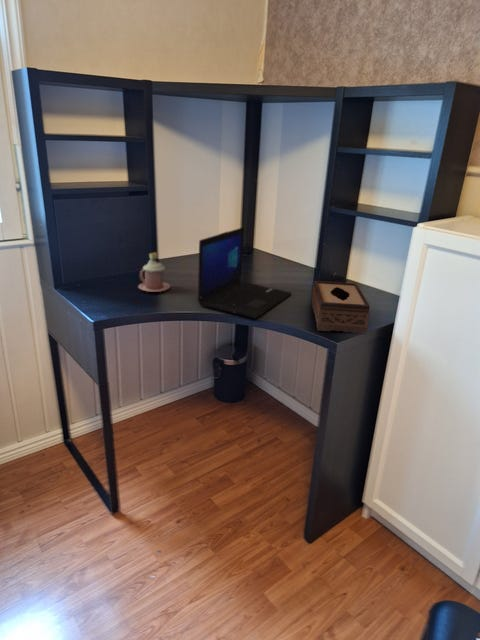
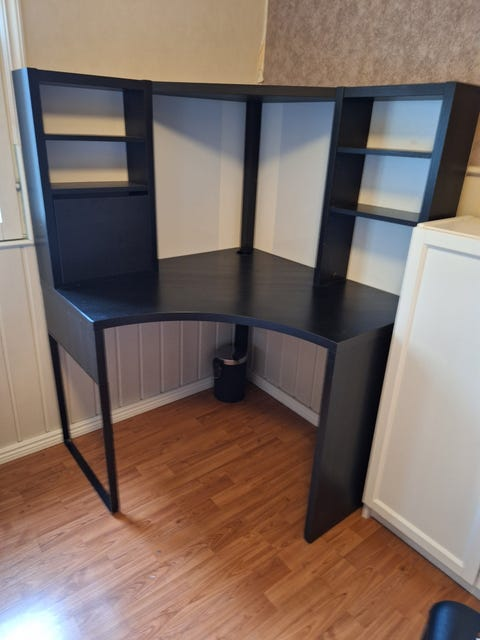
- mug [137,251,171,293]
- tissue box [311,280,371,335]
- laptop [197,226,292,319]
